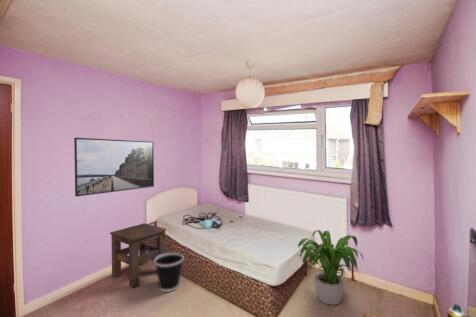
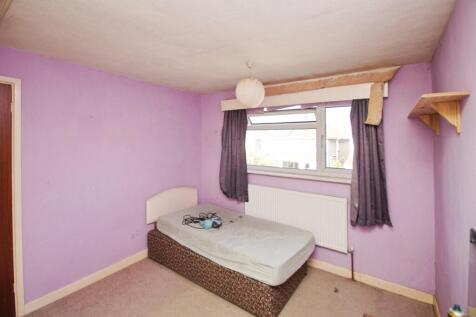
- side table [109,223,167,288]
- wastebasket [153,252,185,293]
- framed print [73,137,155,198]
- potted plant [297,229,365,306]
